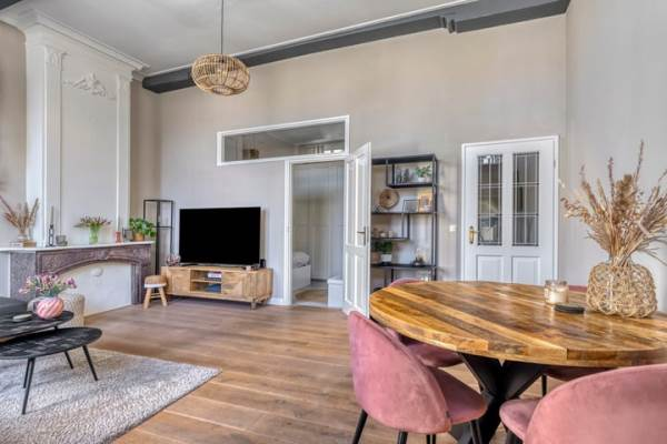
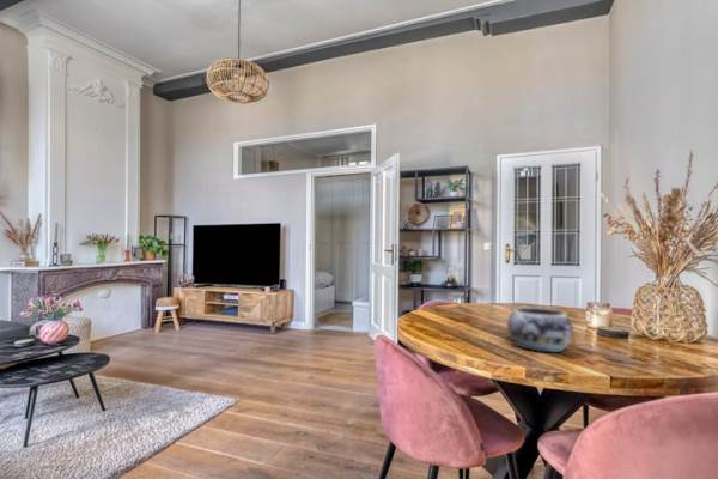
+ decorative bowl [506,305,574,353]
